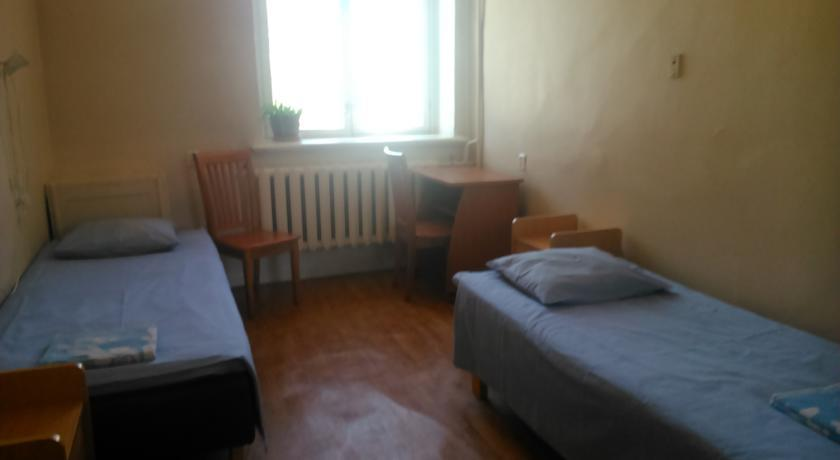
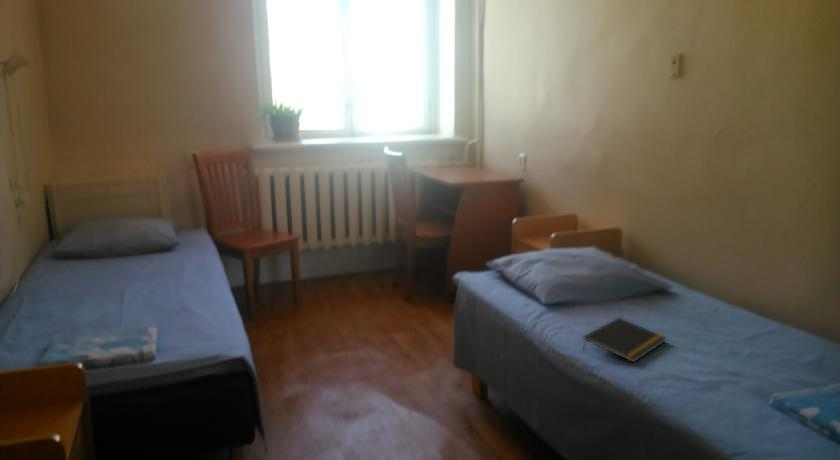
+ notepad [582,317,668,364]
